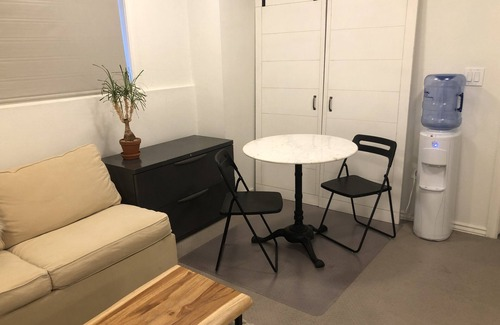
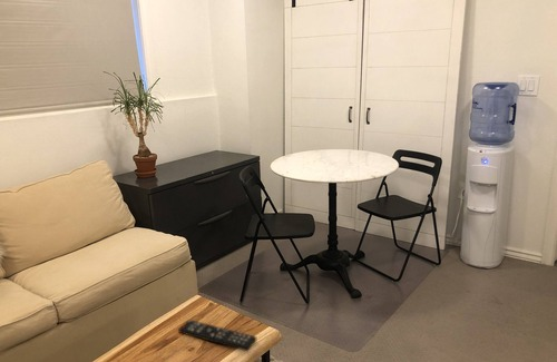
+ remote control [177,319,257,352]
